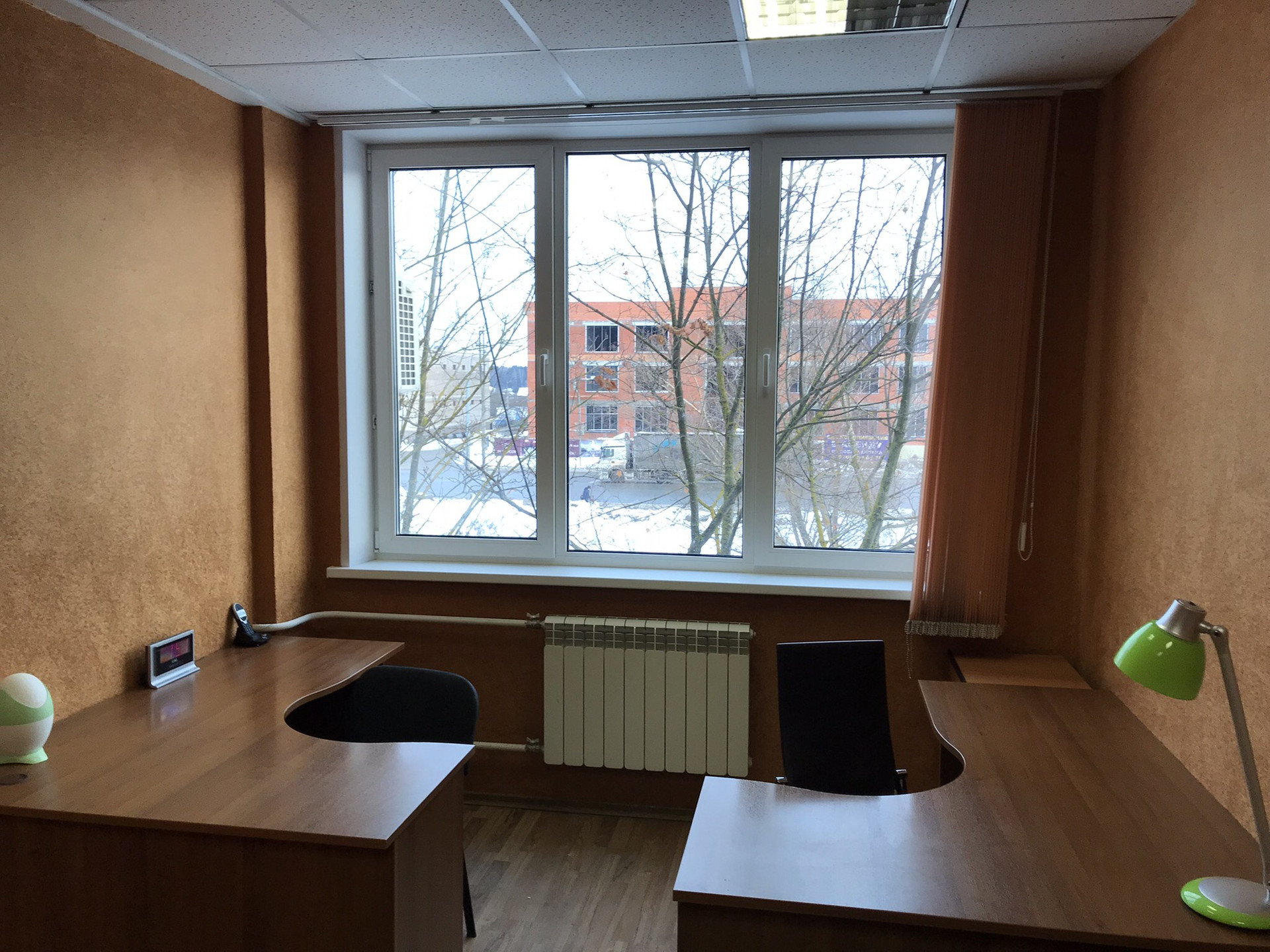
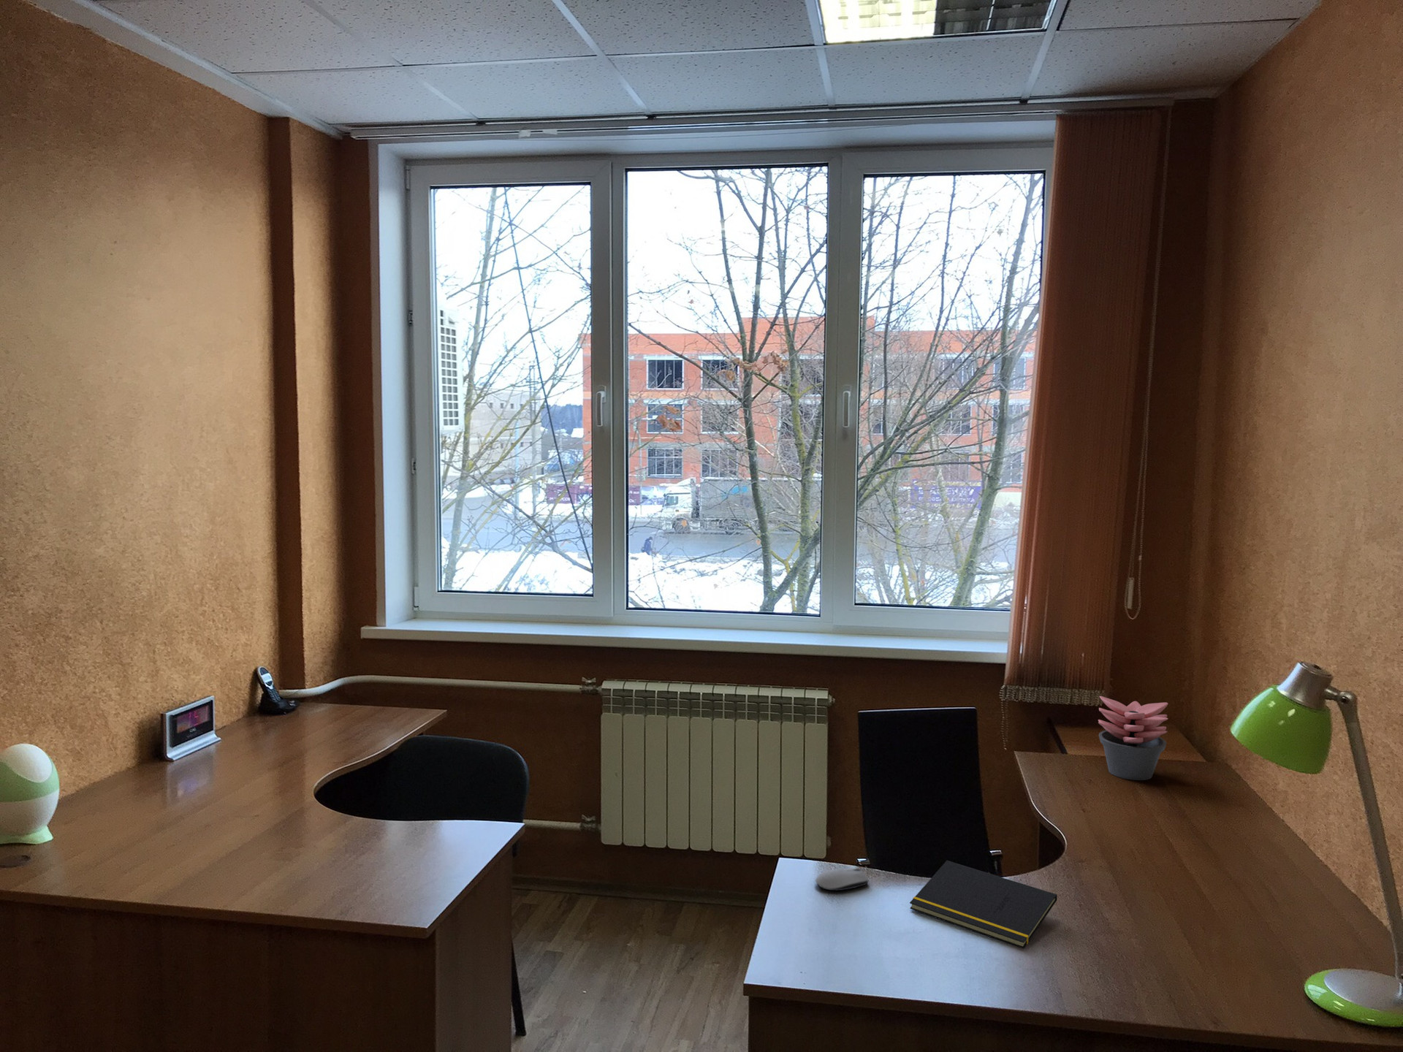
+ succulent plant [1098,695,1169,781]
+ computer mouse [814,867,868,892]
+ notepad [909,860,1058,949]
